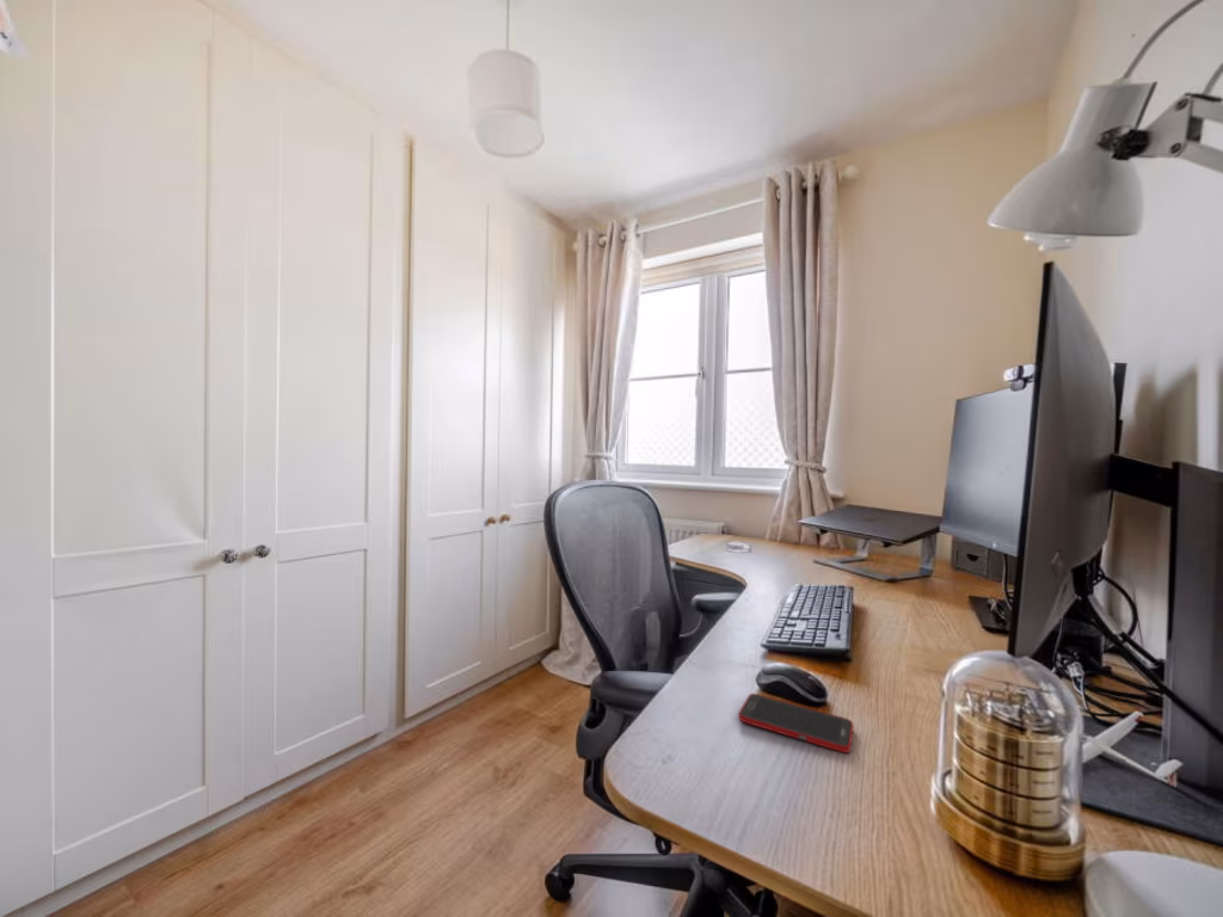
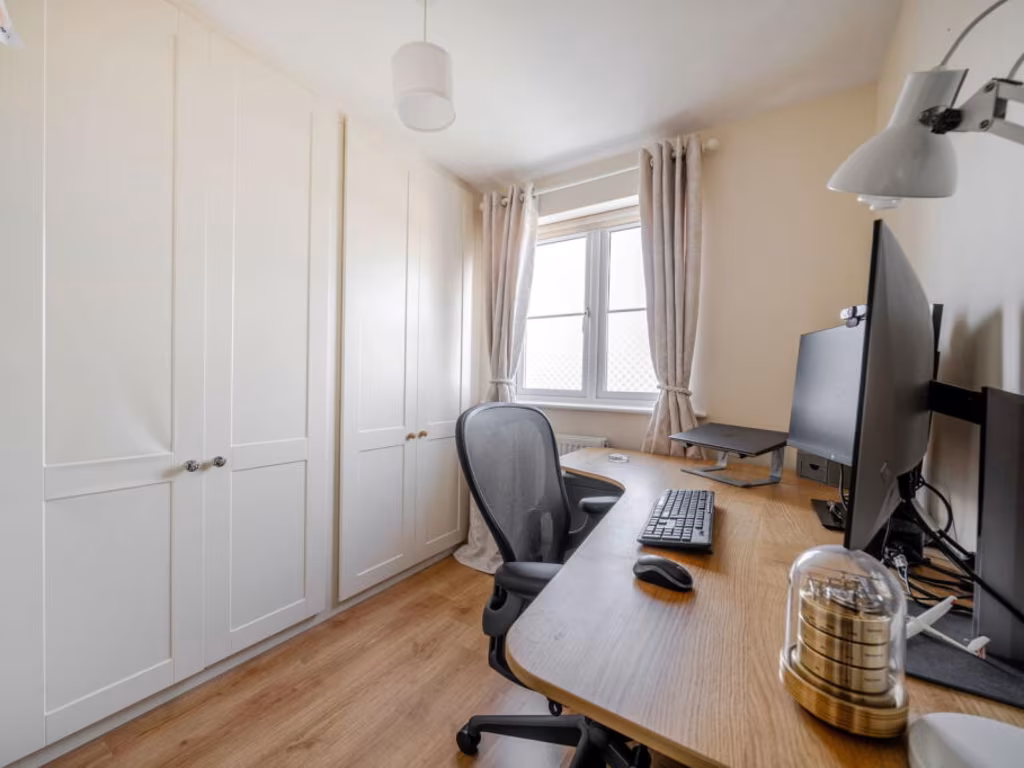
- cell phone [737,693,855,755]
